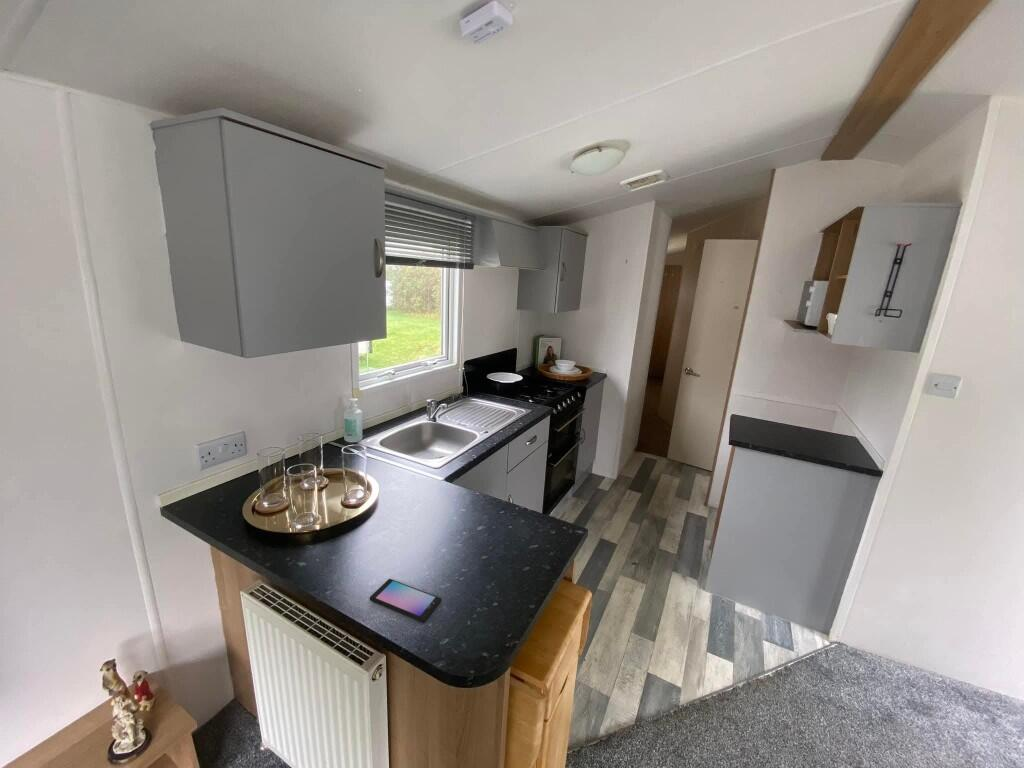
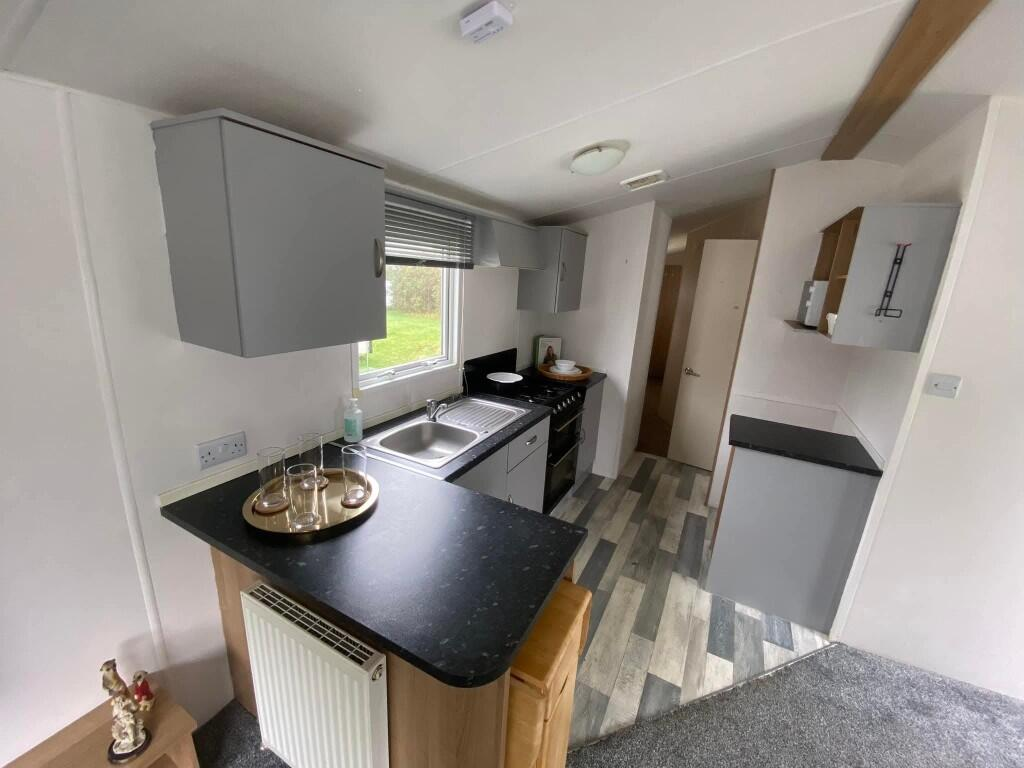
- smartphone [369,578,442,624]
